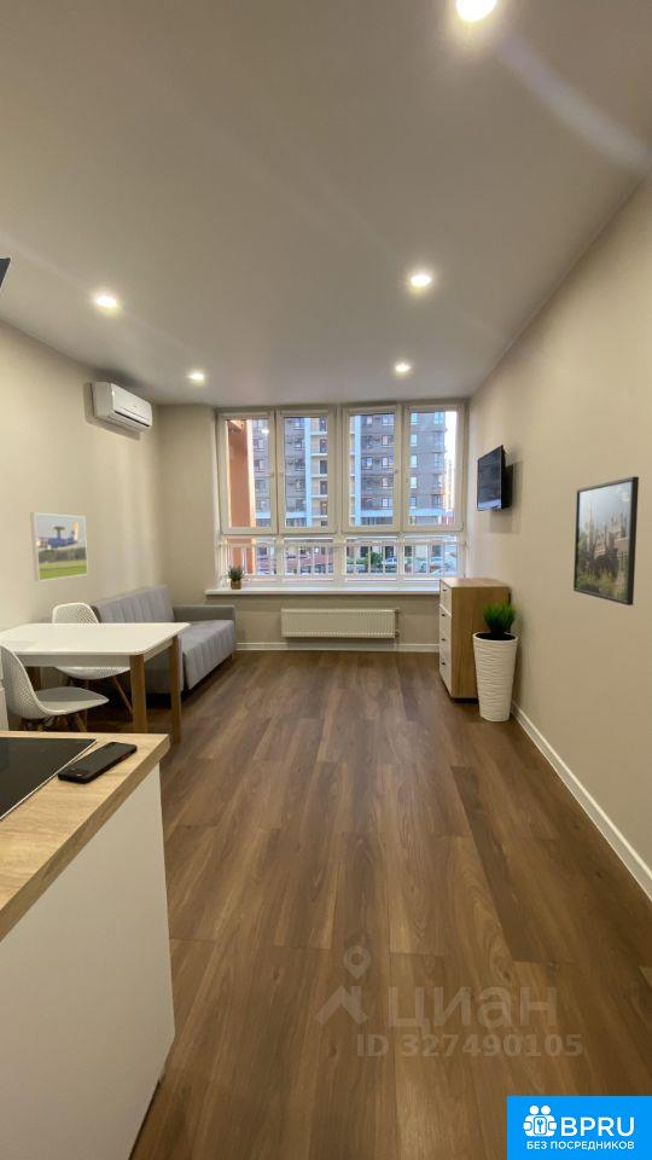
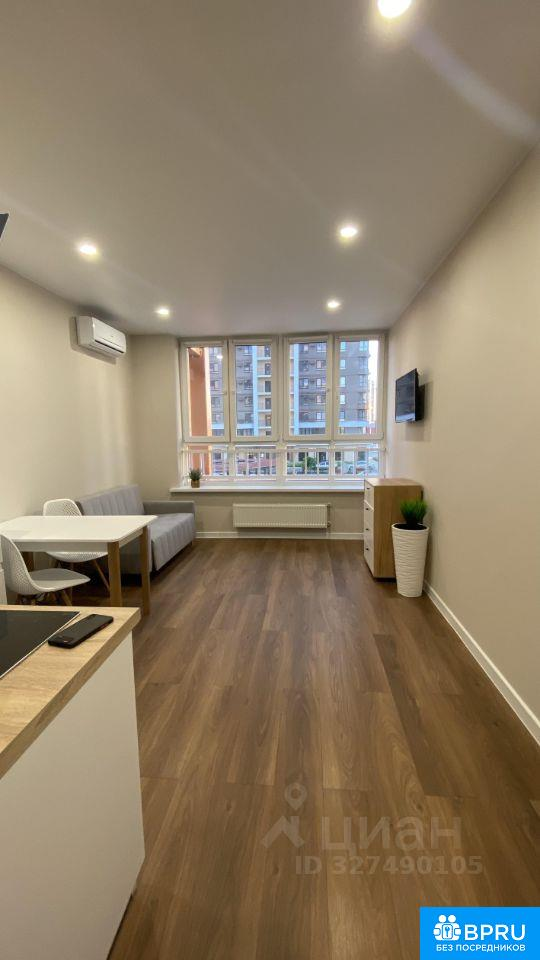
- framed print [29,512,89,582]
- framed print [572,475,640,607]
